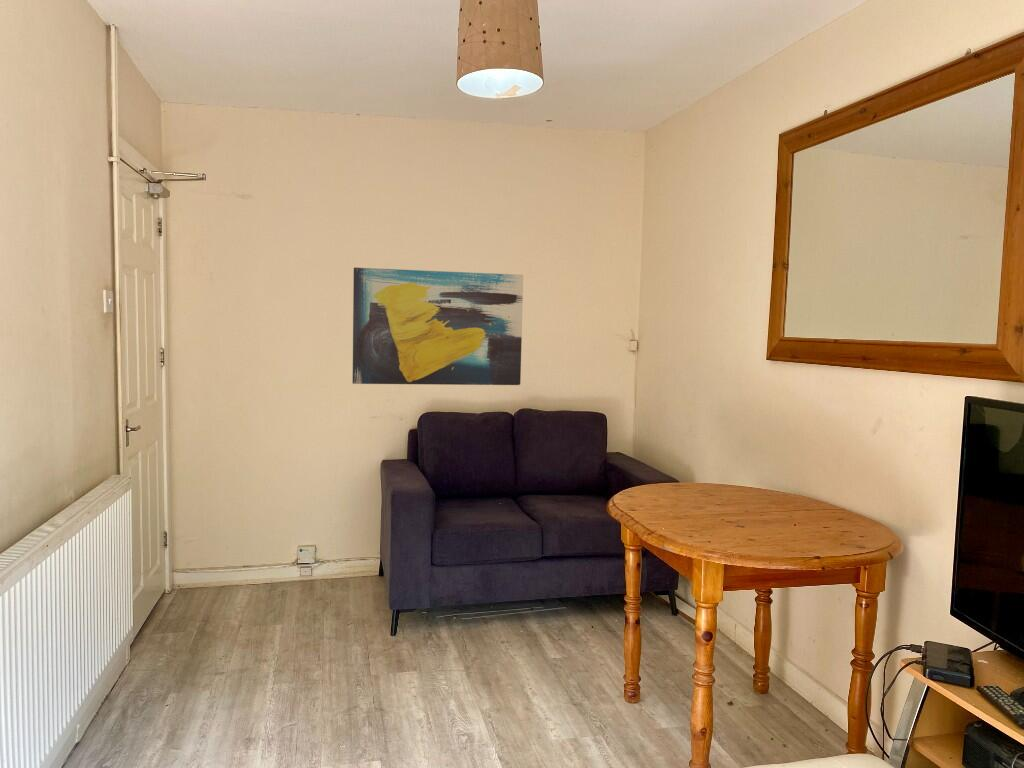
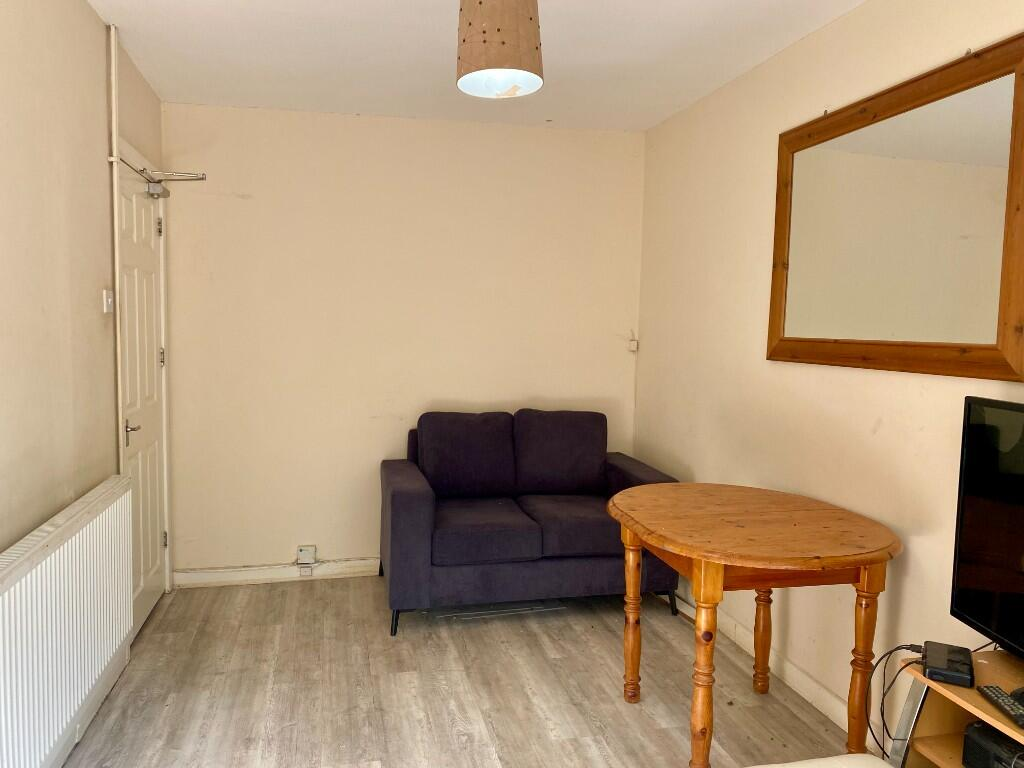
- wall art [352,267,524,386]
